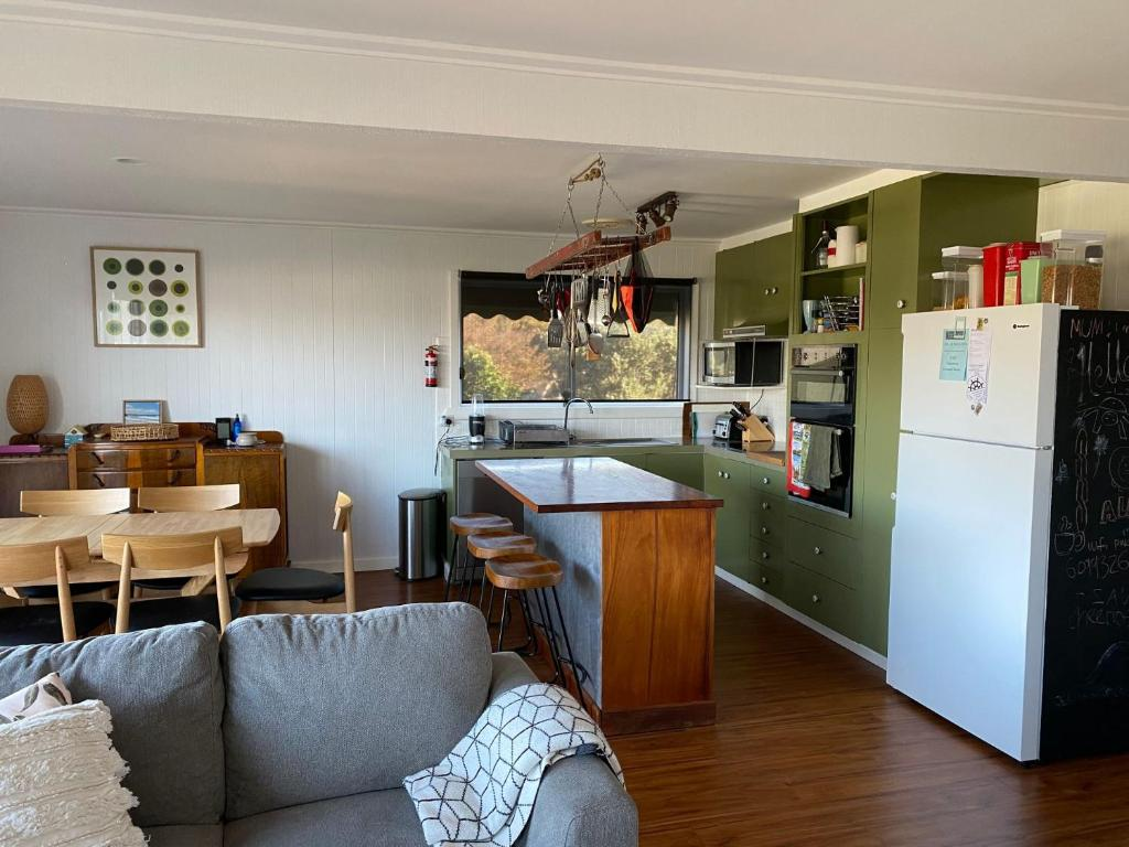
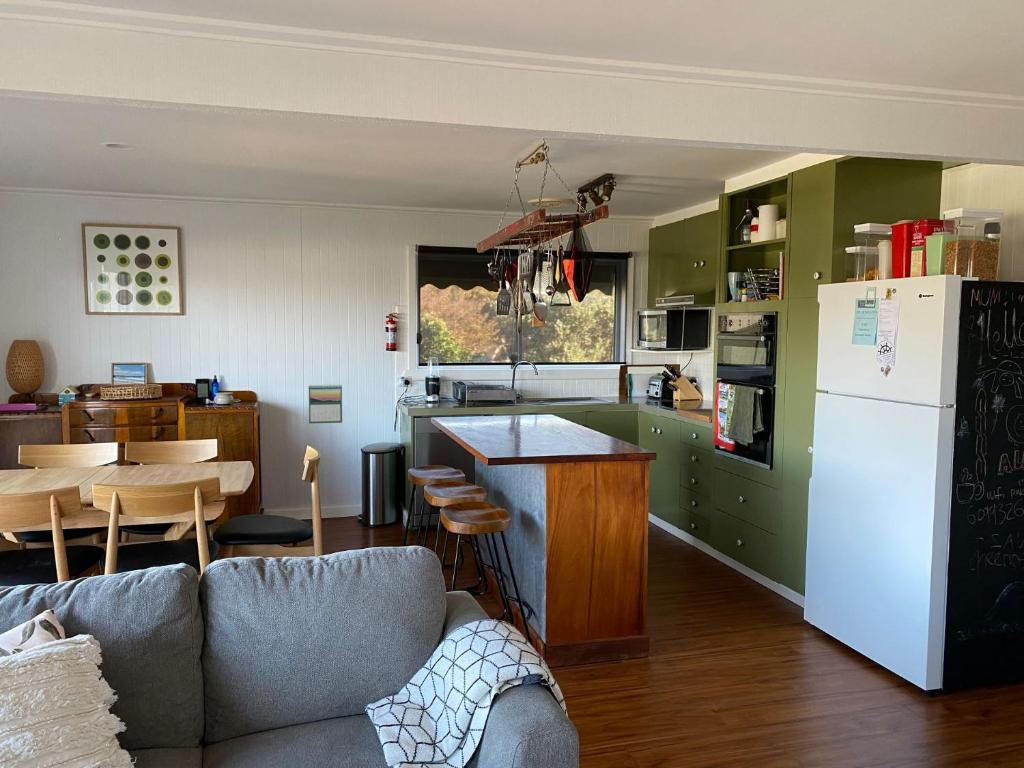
+ calendar [308,383,343,425]
